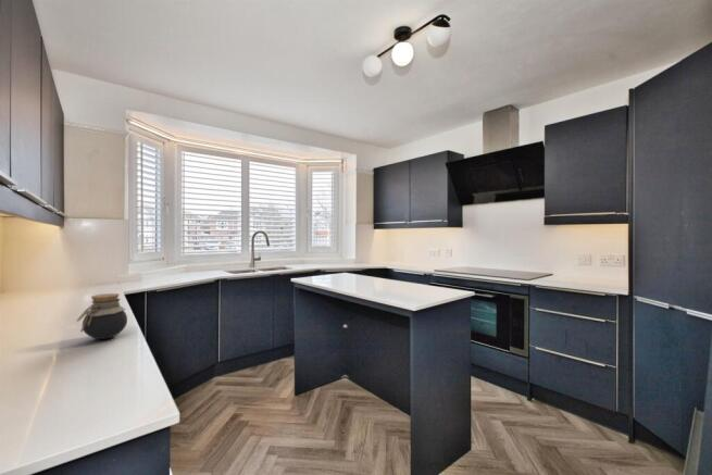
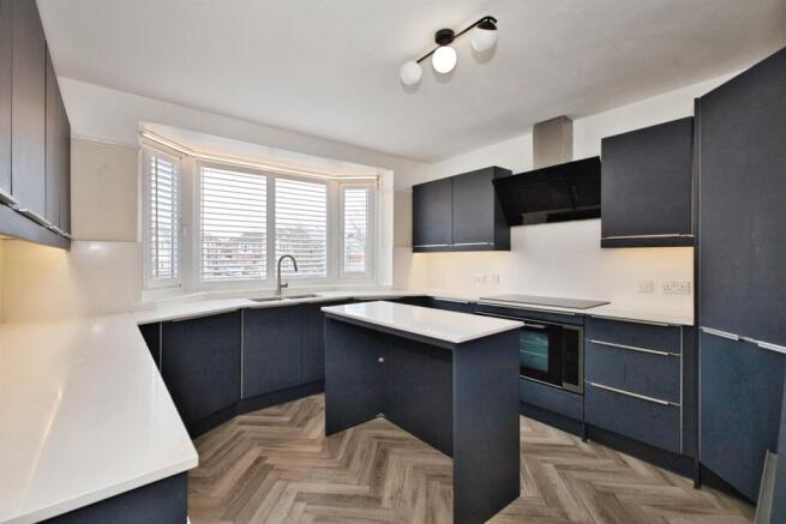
- jar [75,292,128,340]
